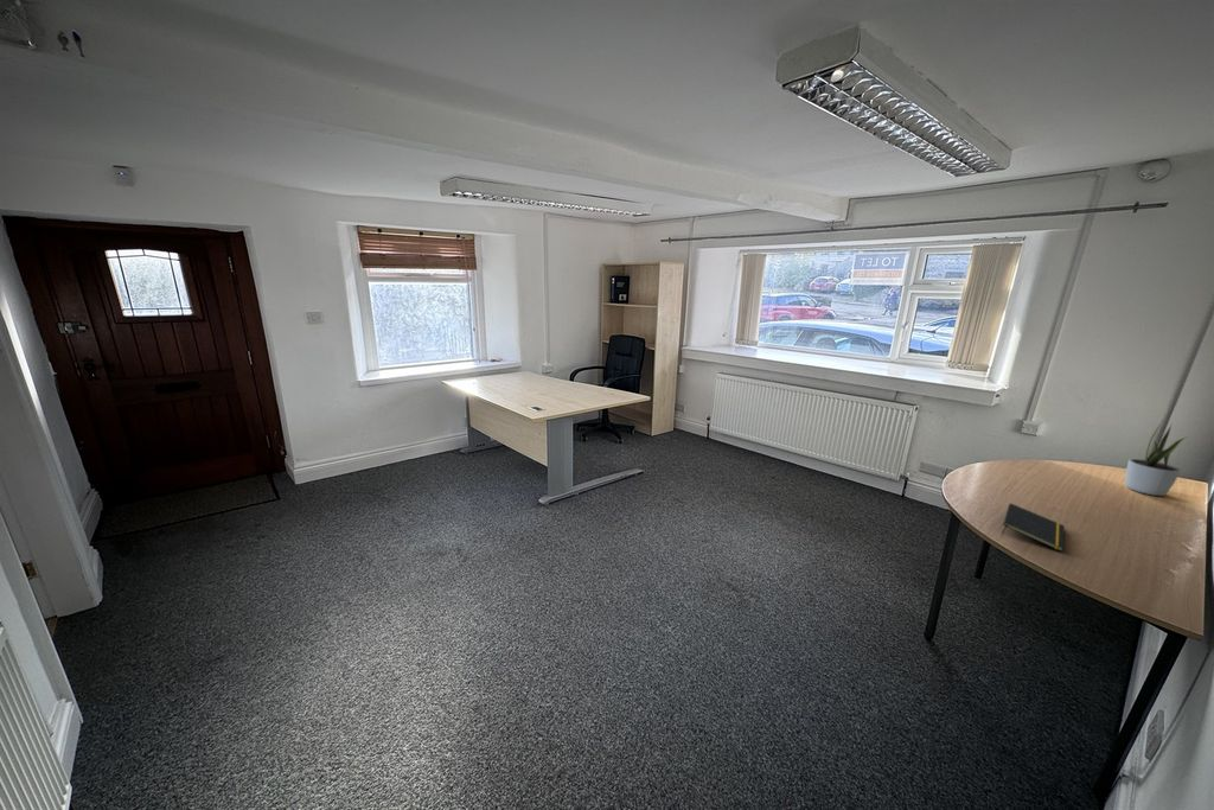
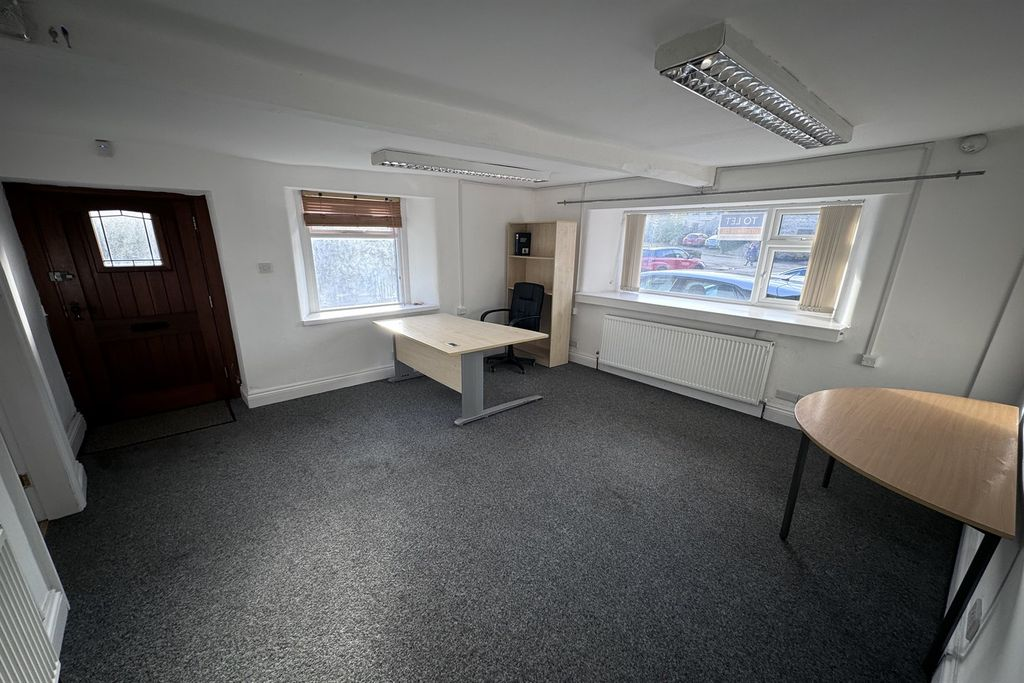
- potted plant [1124,417,1187,497]
- notepad [1001,502,1066,553]
